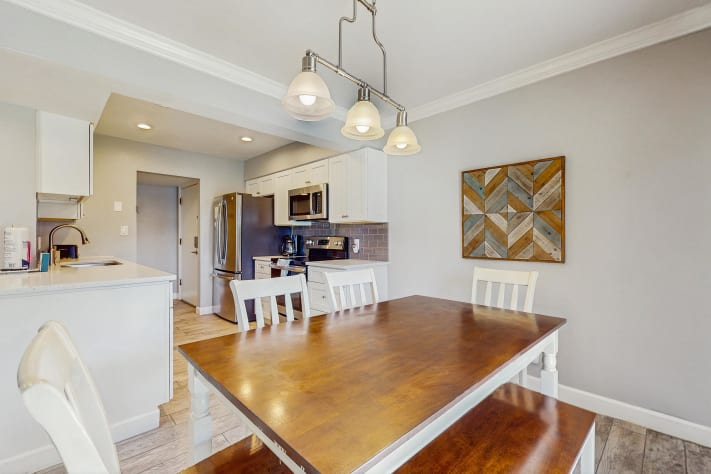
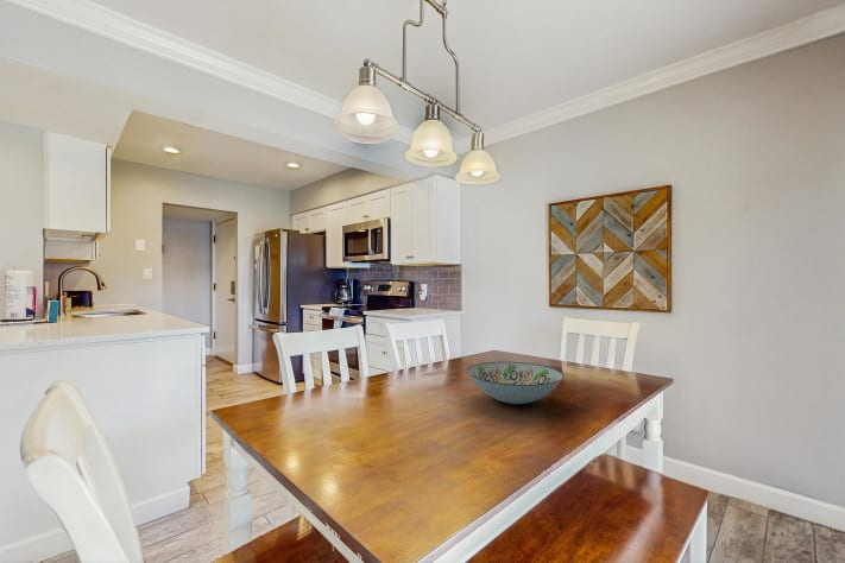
+ decorative bowl [466,361,565,405]
